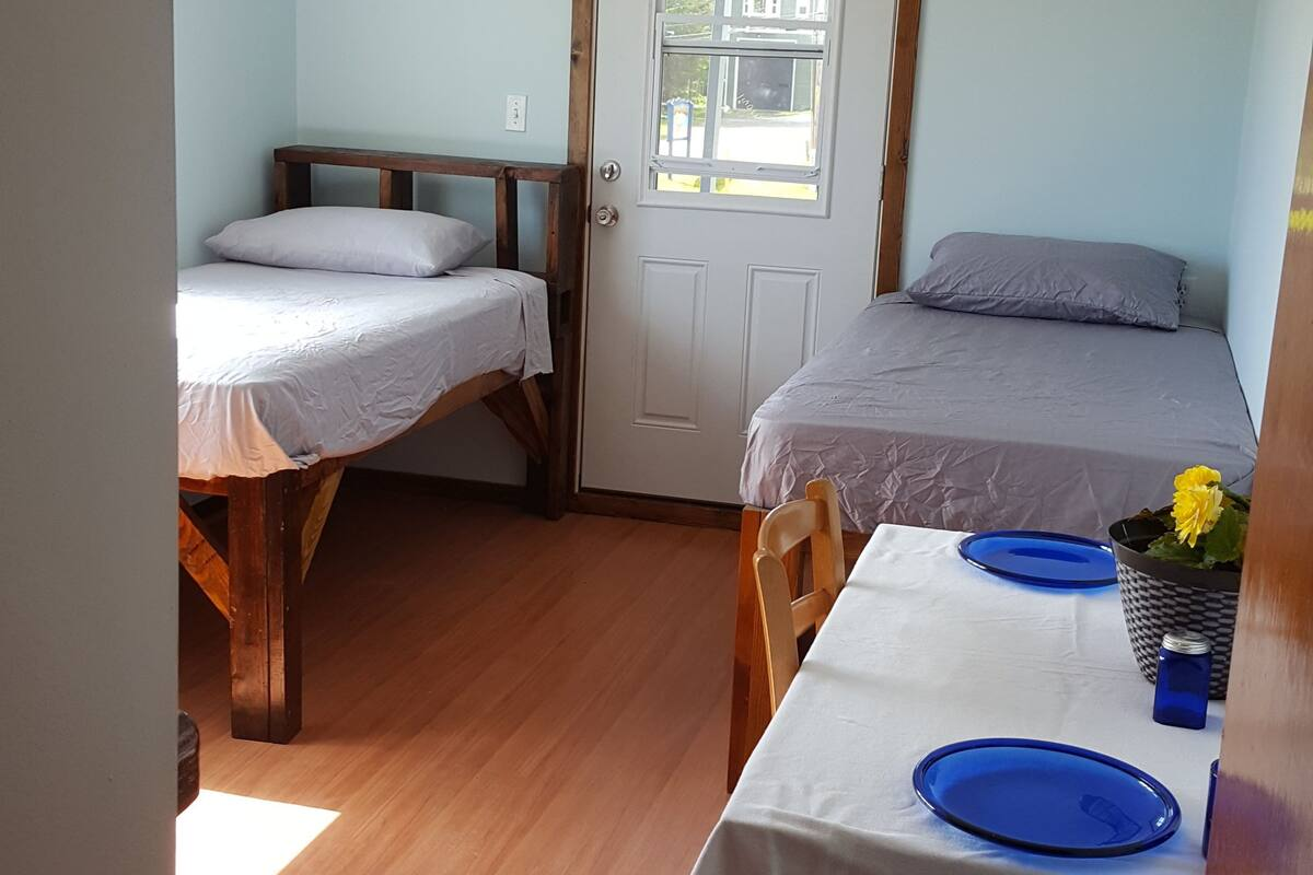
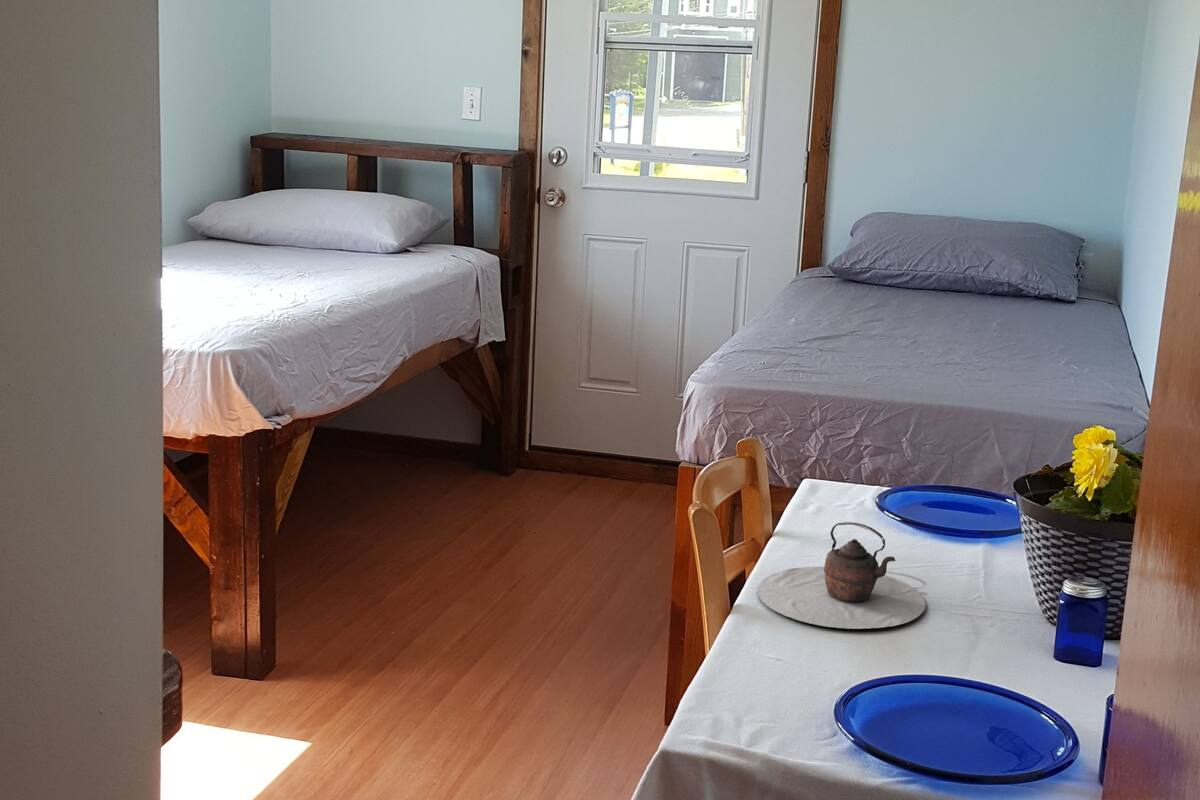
+ teapot [757,521,927,630]
